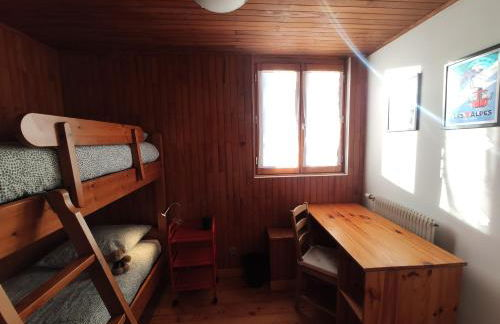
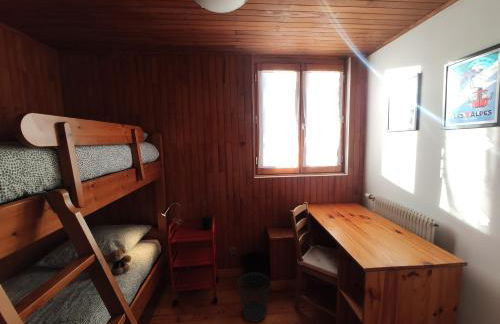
+ wastebasket [236,271,272,323]
